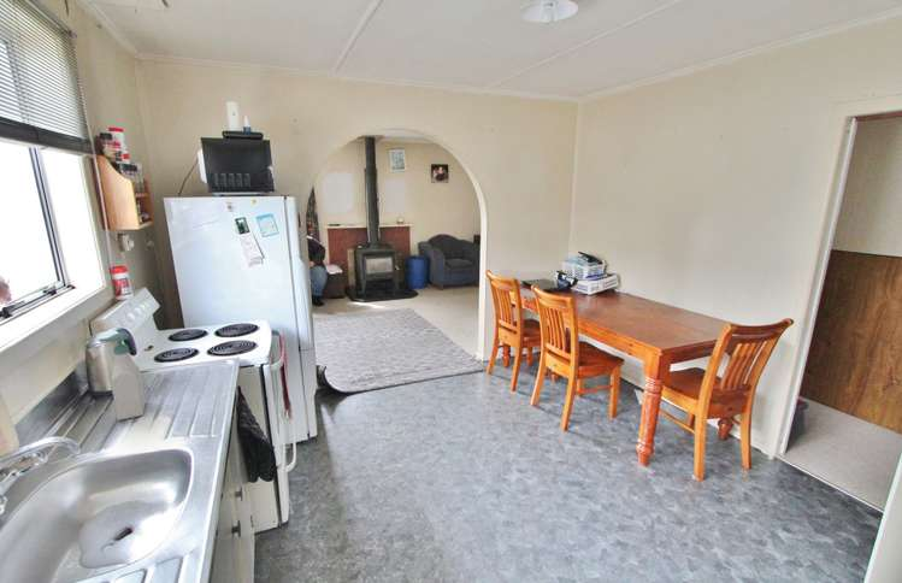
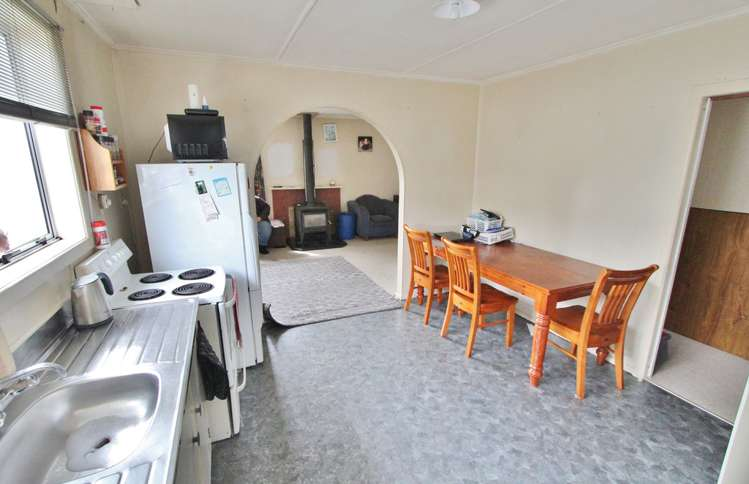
- soap bottle [98,331,147,422]
